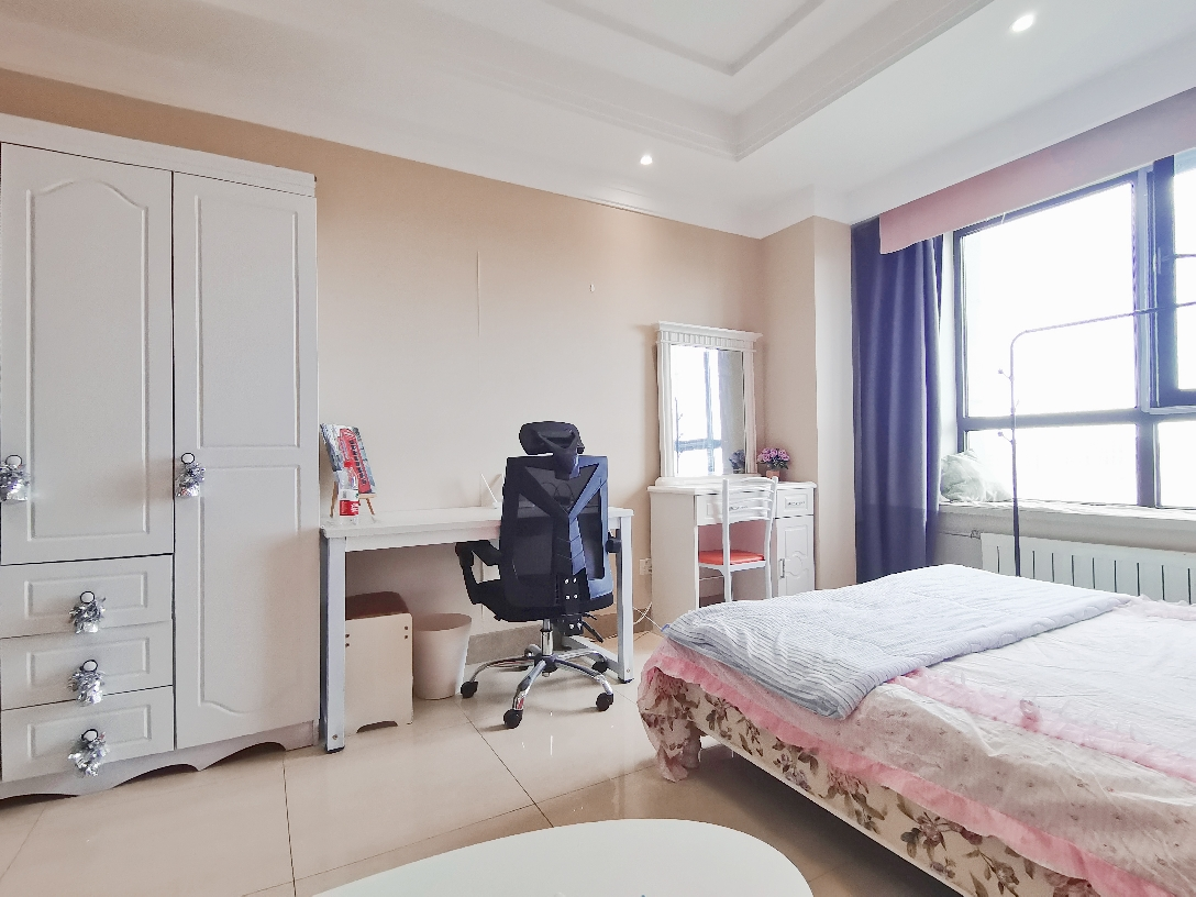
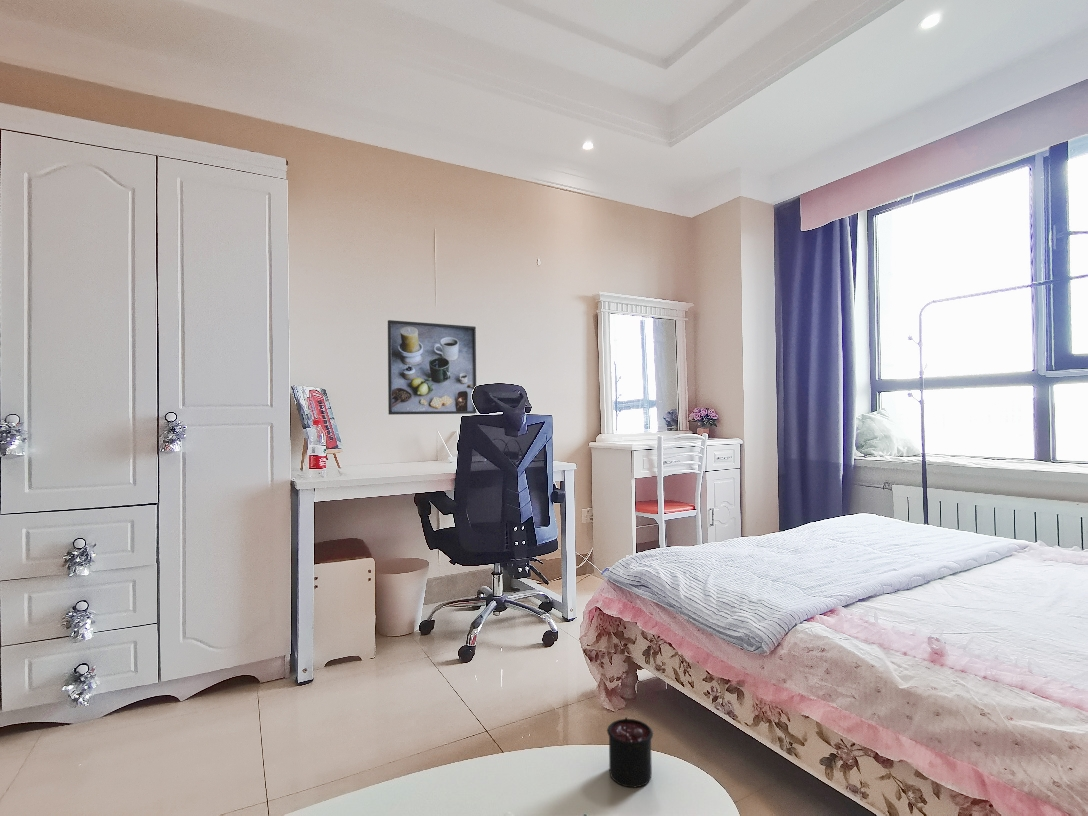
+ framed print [387,319,478,416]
+ candle [606,716,654,789]
